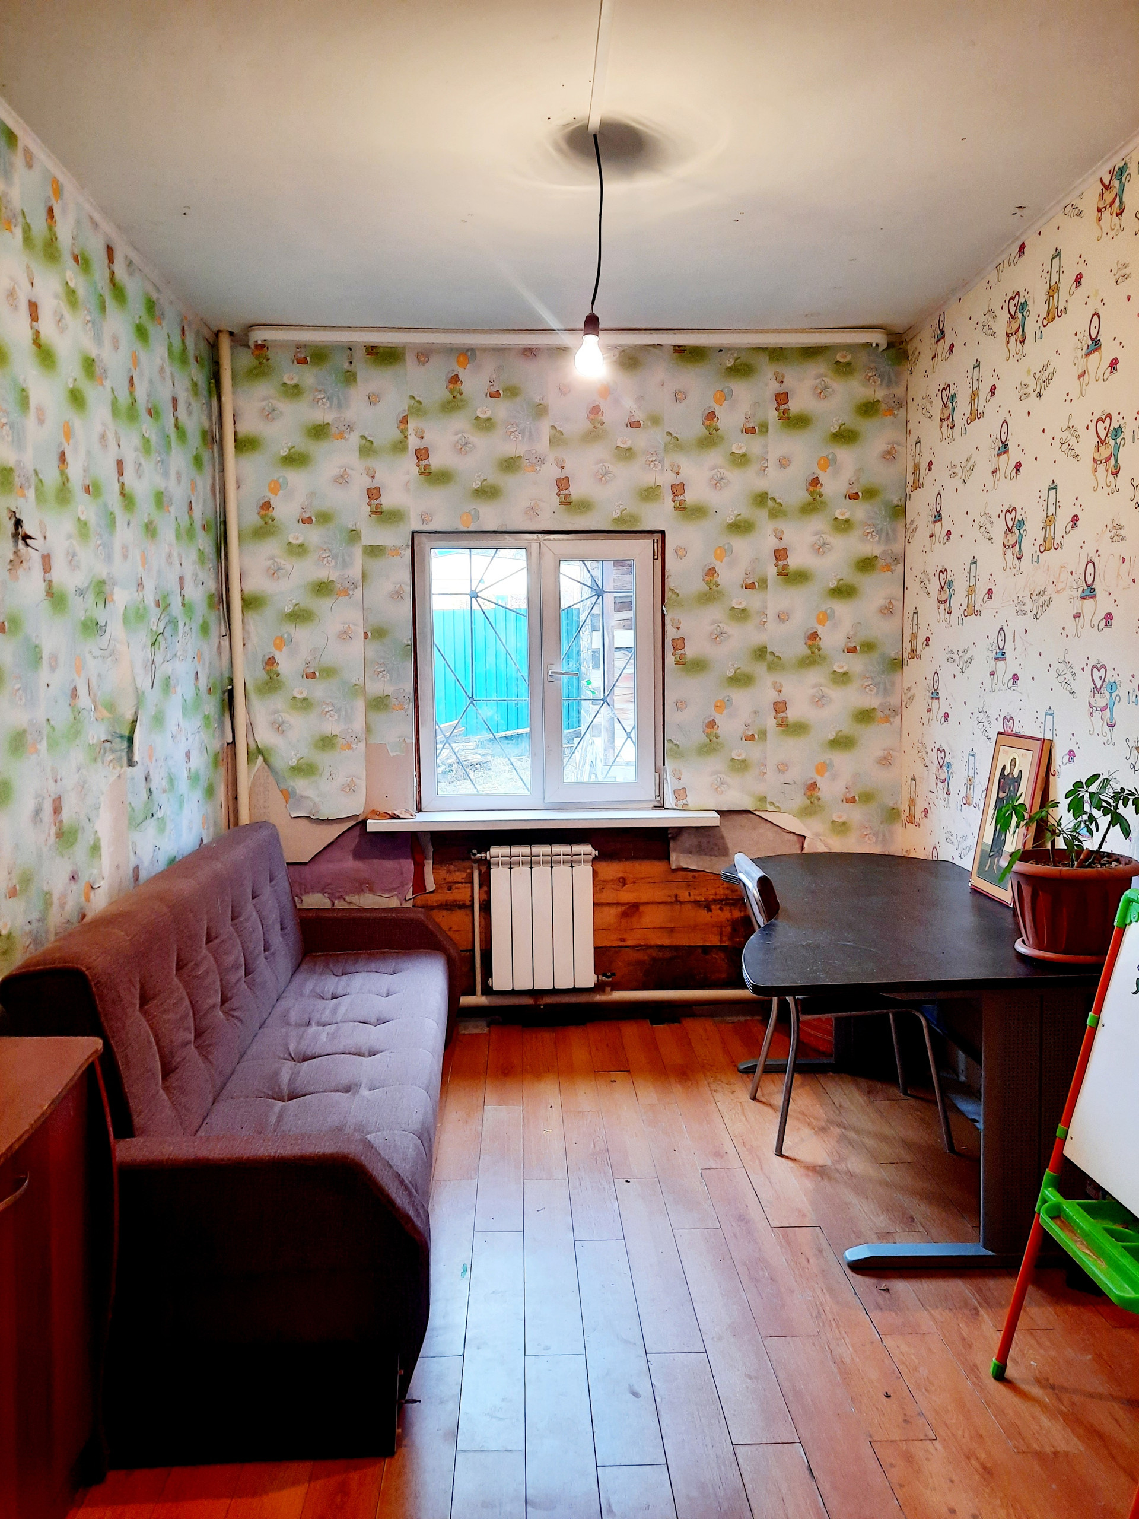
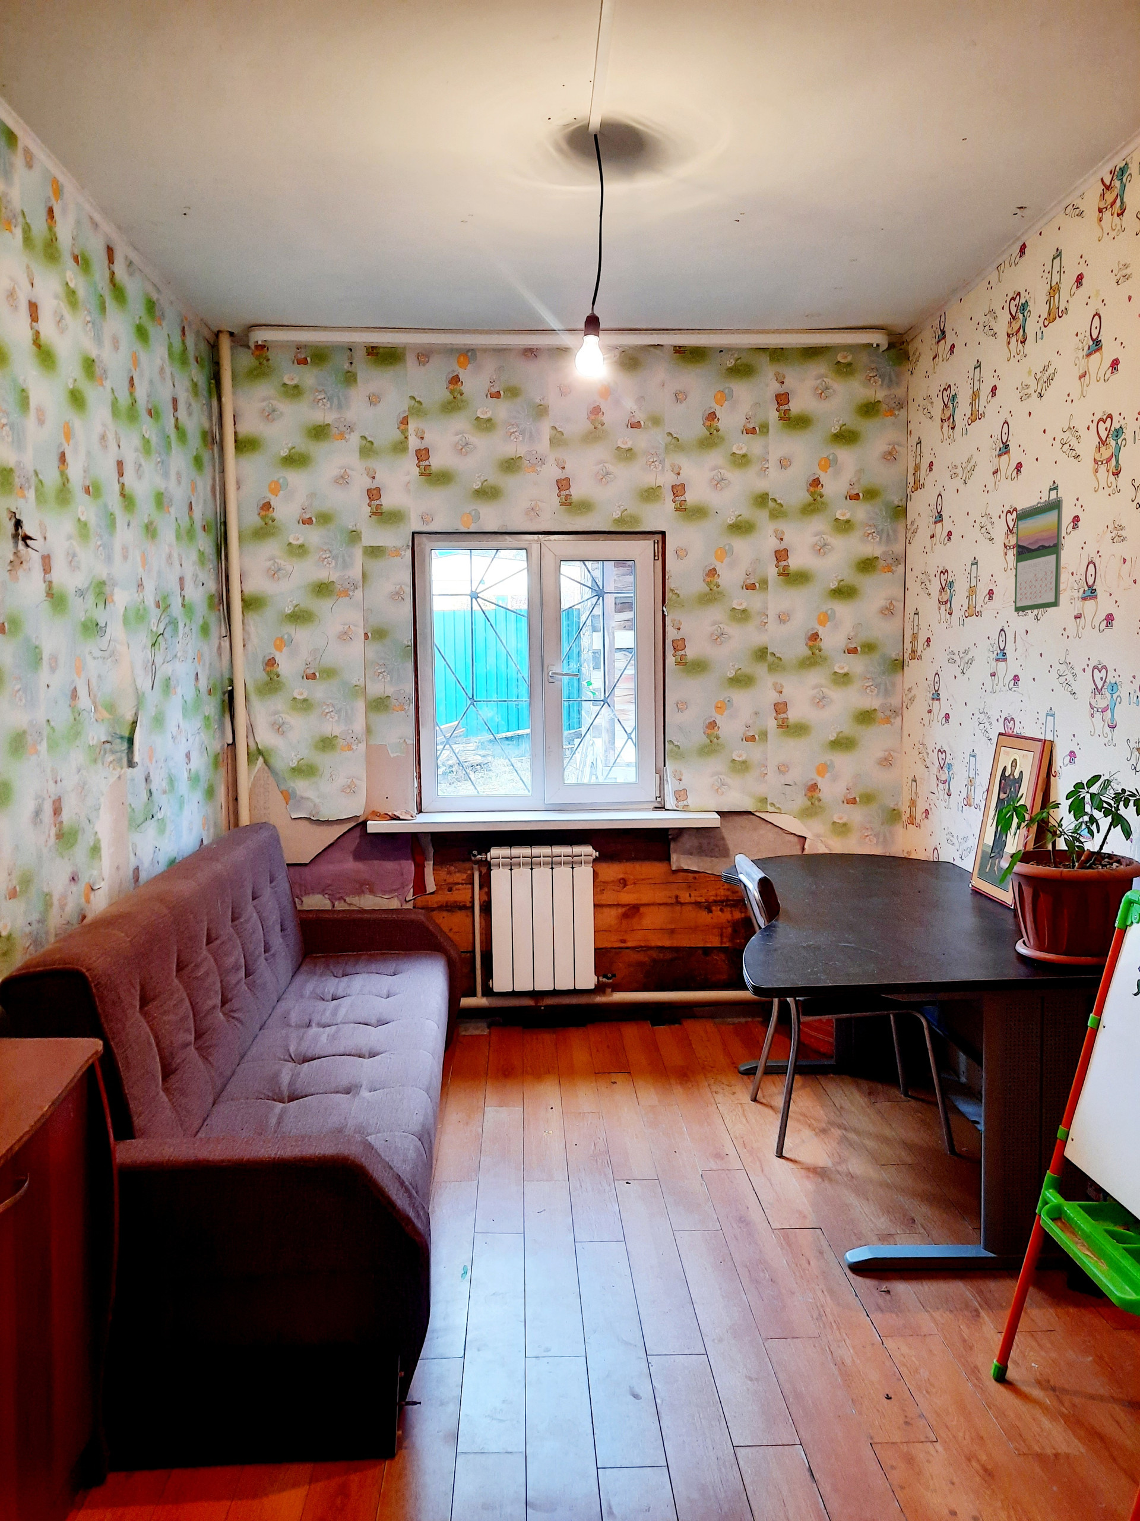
+ calendar [1014,496,1063,612]
